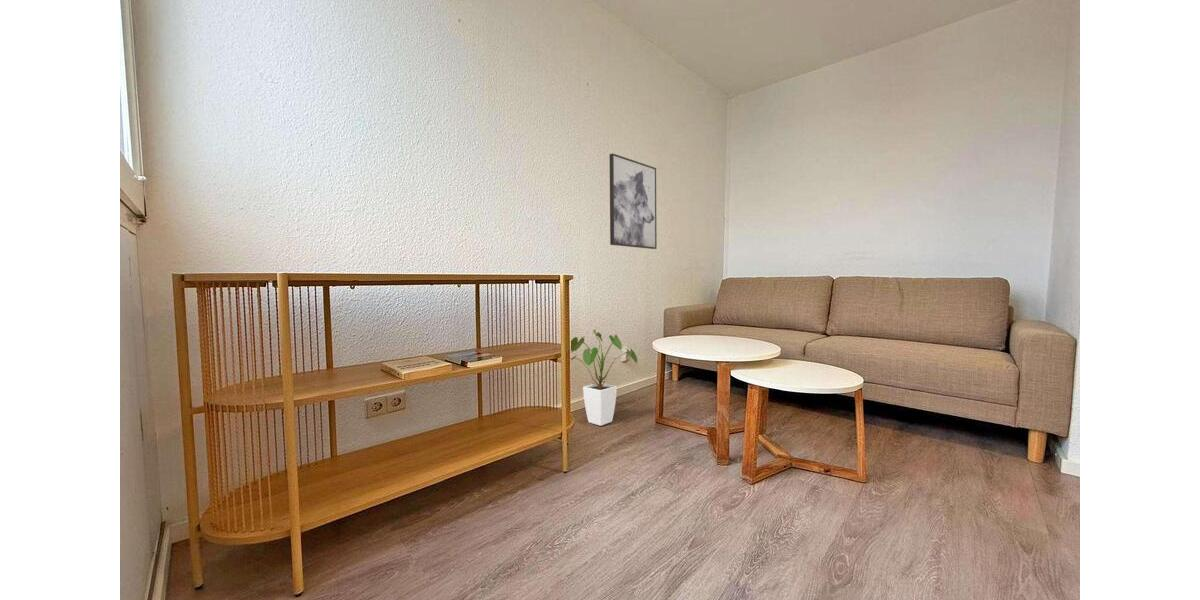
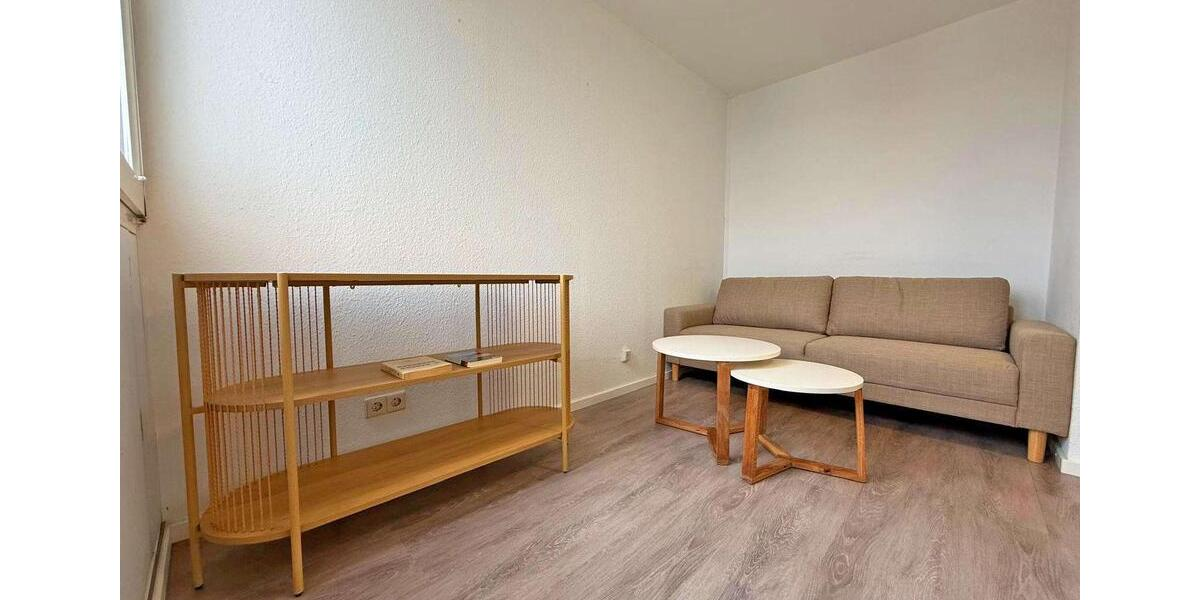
- house plant [570,329,638,427]
- wall art [608,153,658,250]
